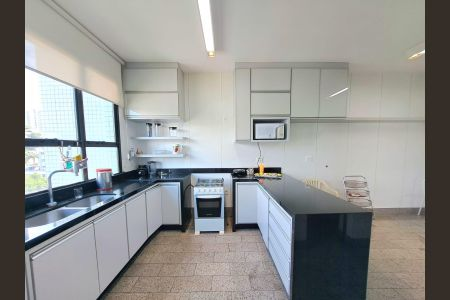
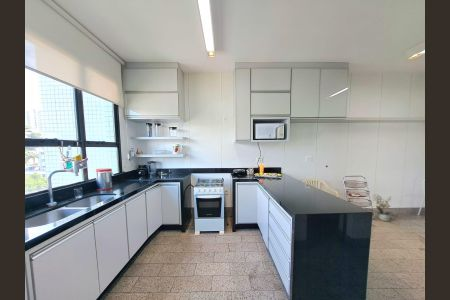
+ potted plant [371,193,398,222]
